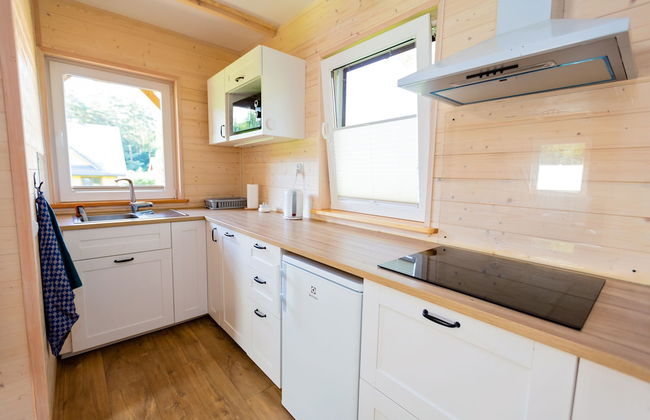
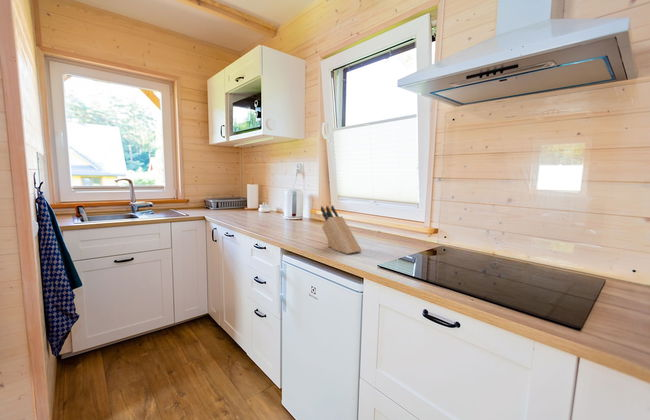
+ knife block [320,204,363,255]
